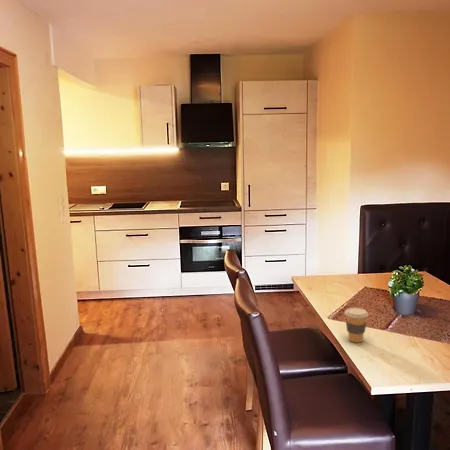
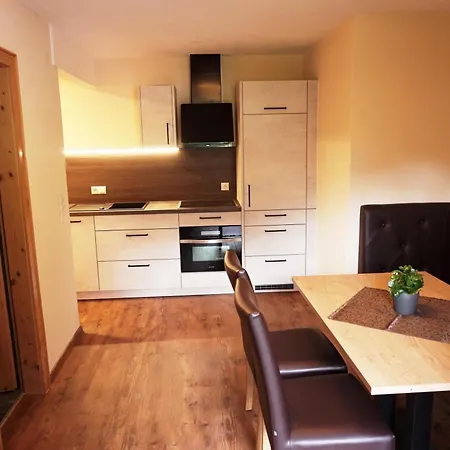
- coffee cup [344,307,369,344]
